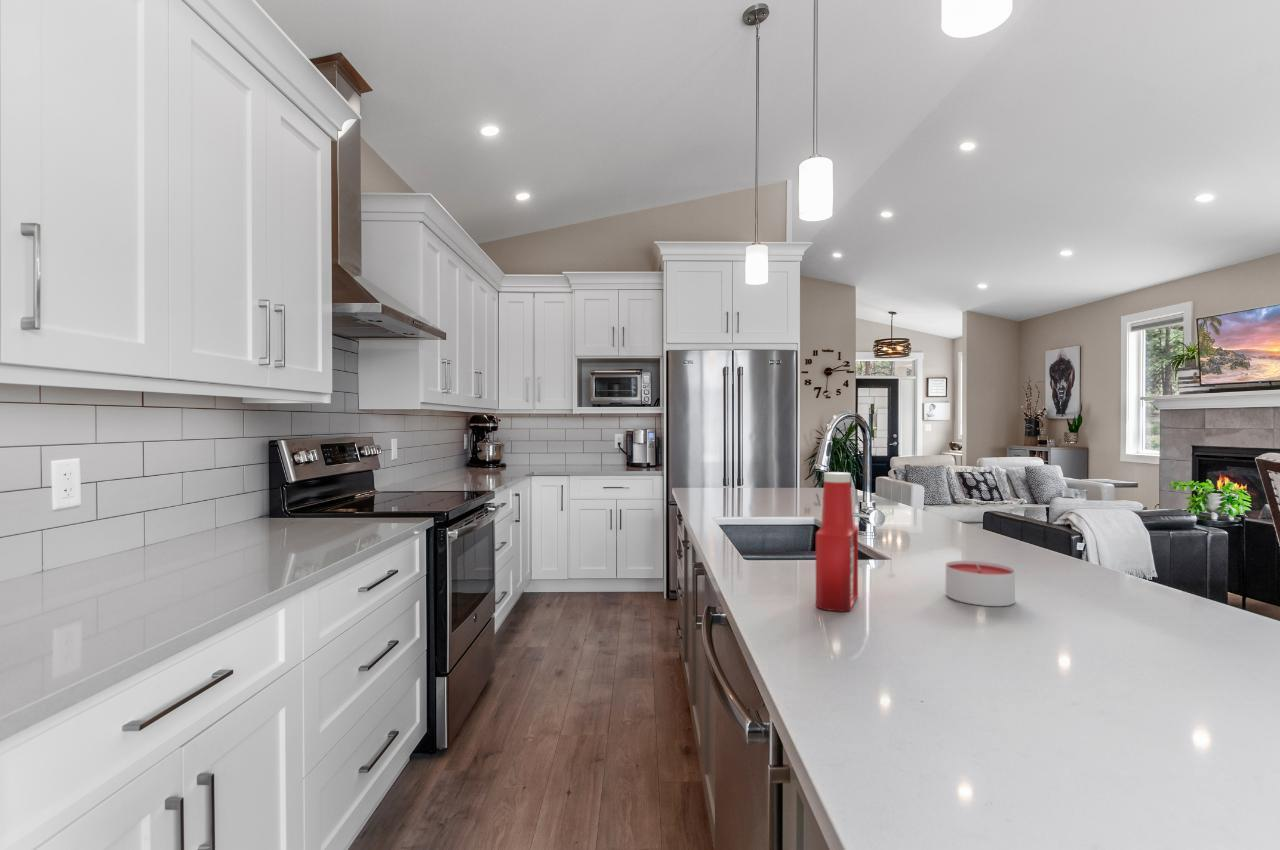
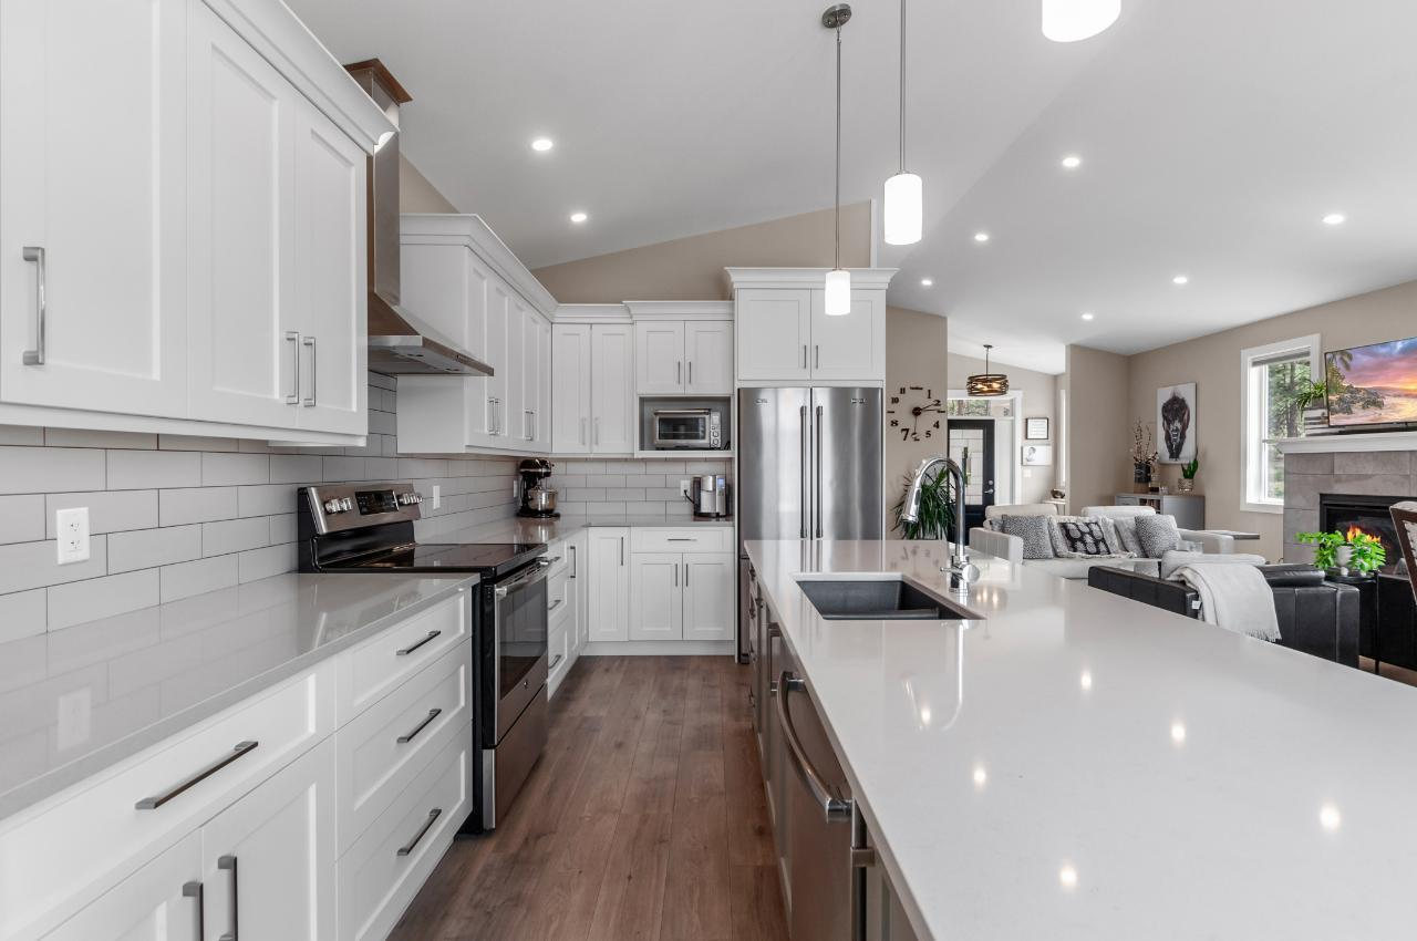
- candle [945,560,1016,607]
- soap bottle [815,471,859,613]
